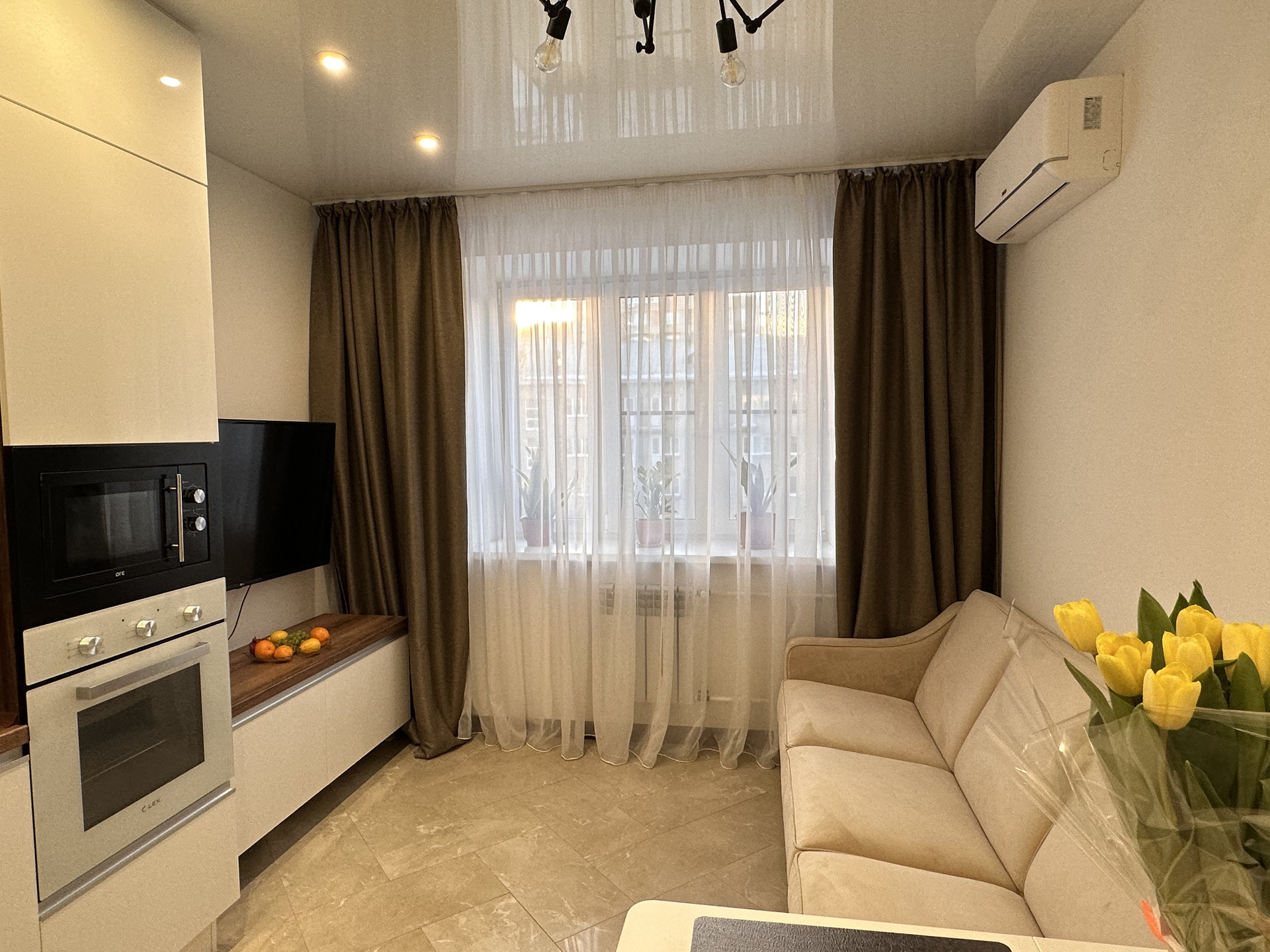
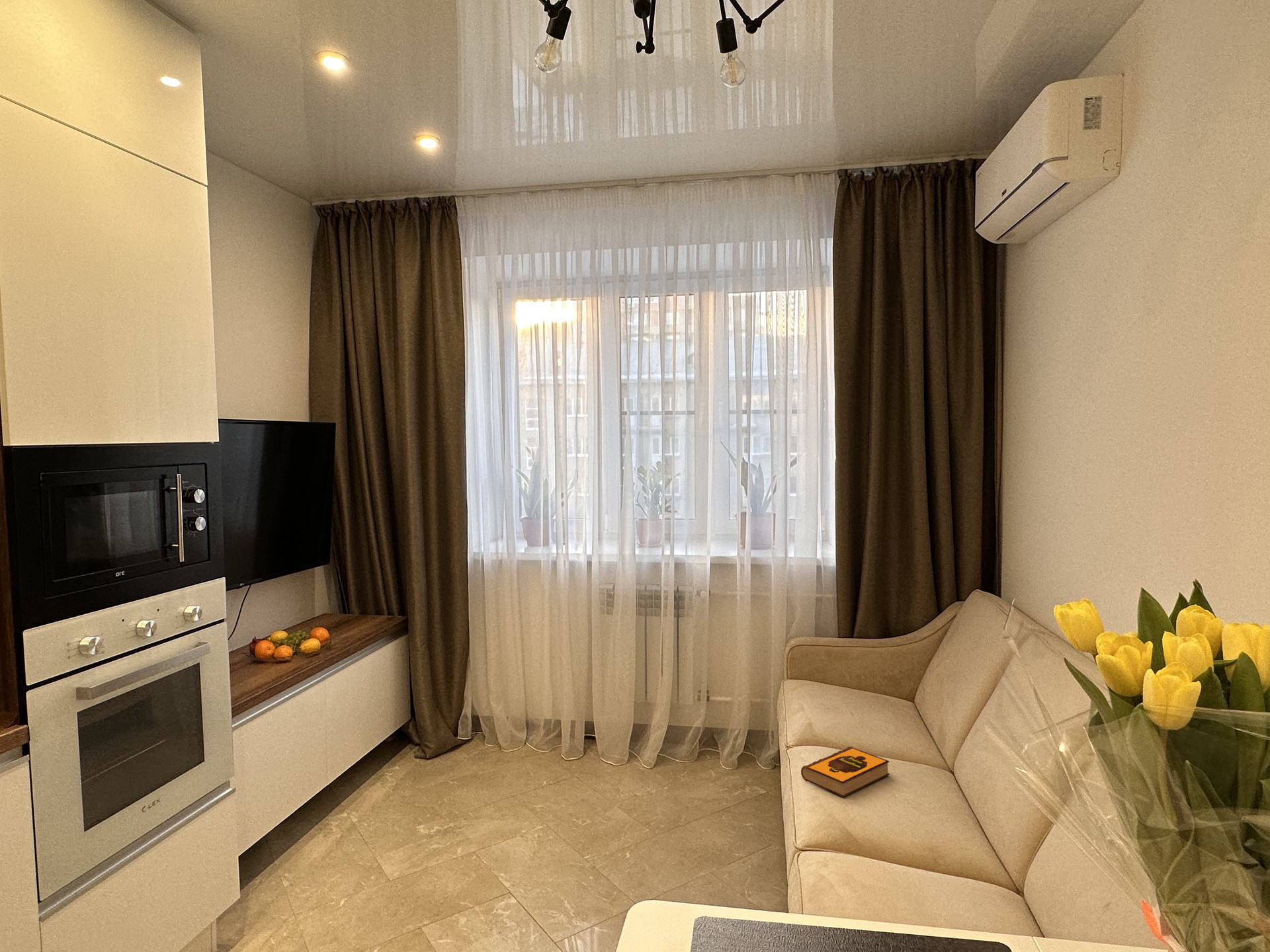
+ hardback book [800,746,890,797]
